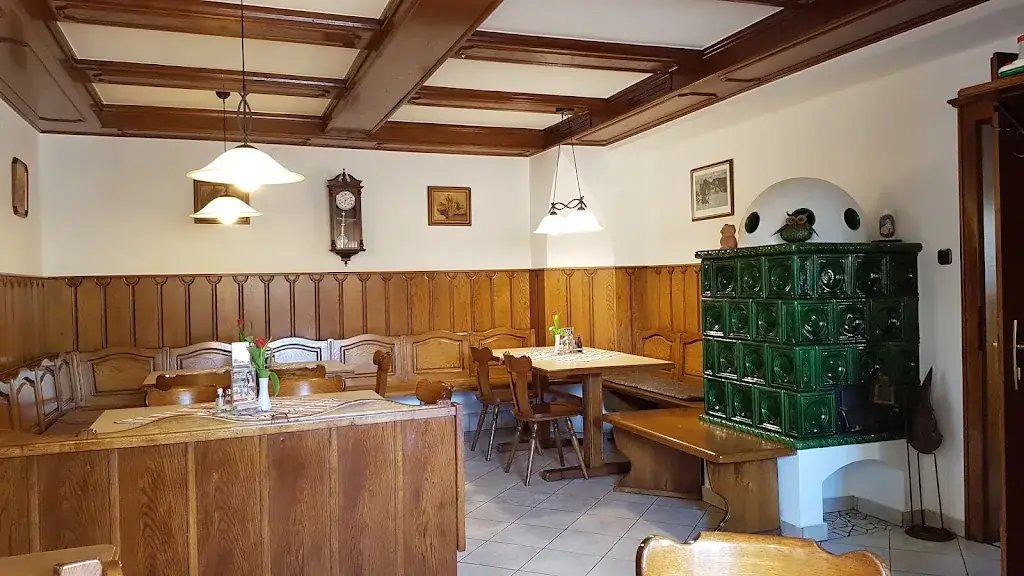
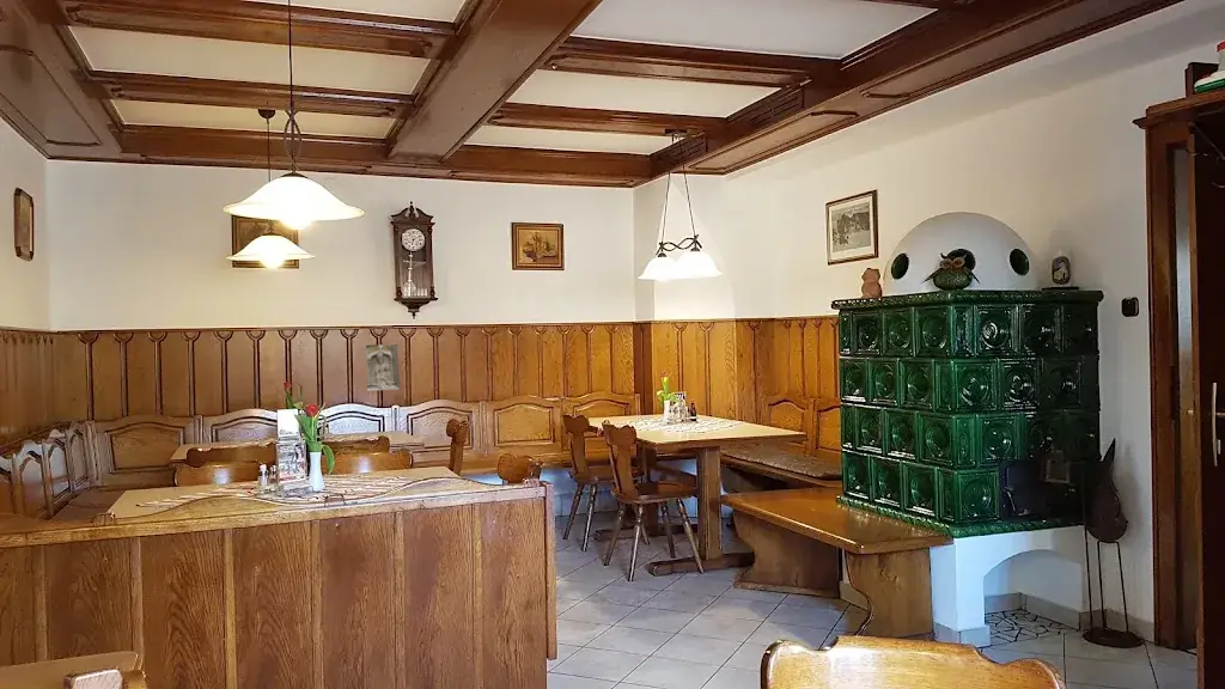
+ decorative relief [365,343,401,392]
